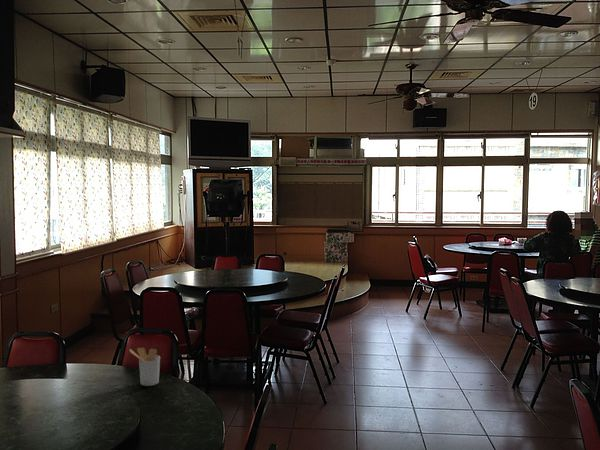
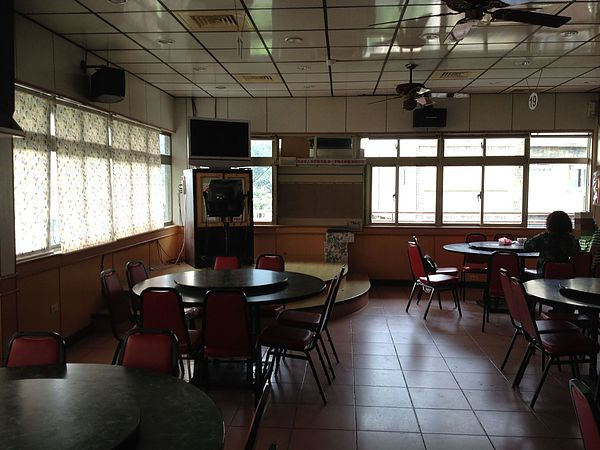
- utensil holder [128,347,161,387]
